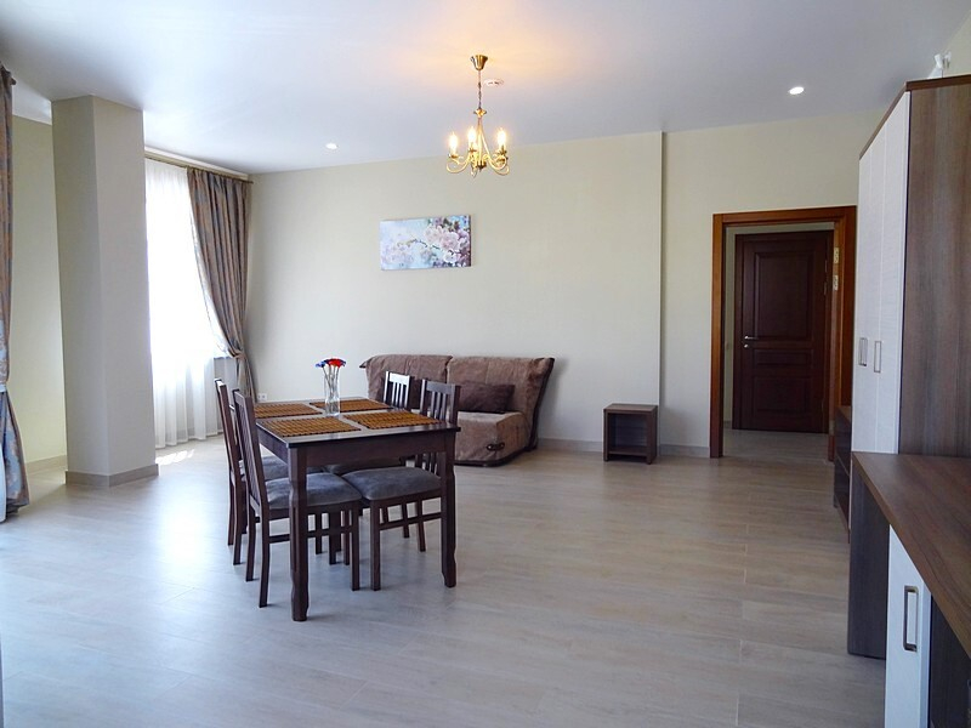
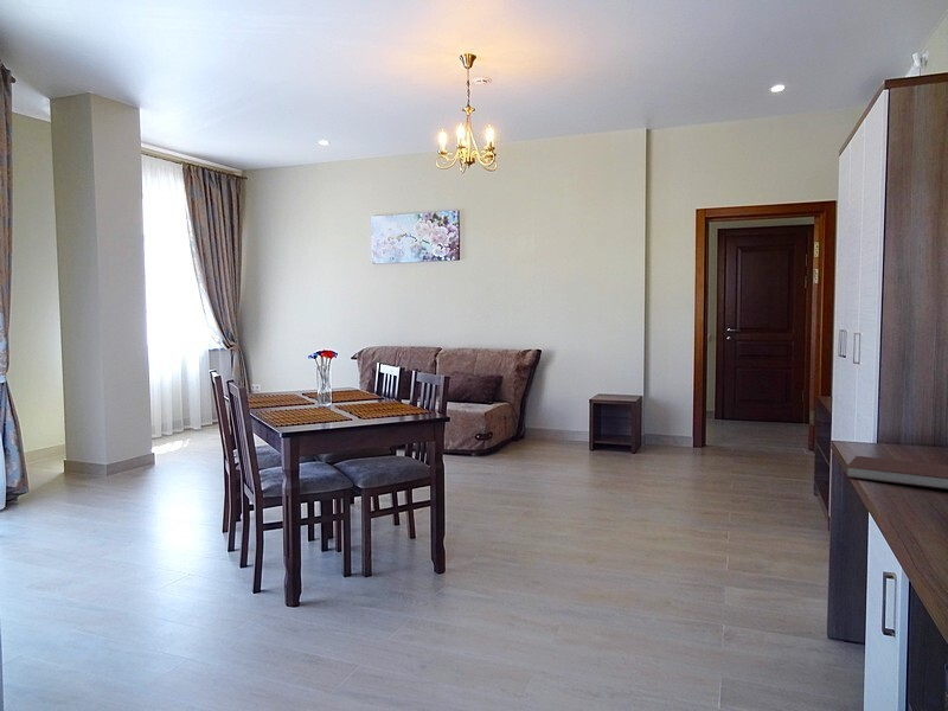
+ notebook [845,455,948,491]
